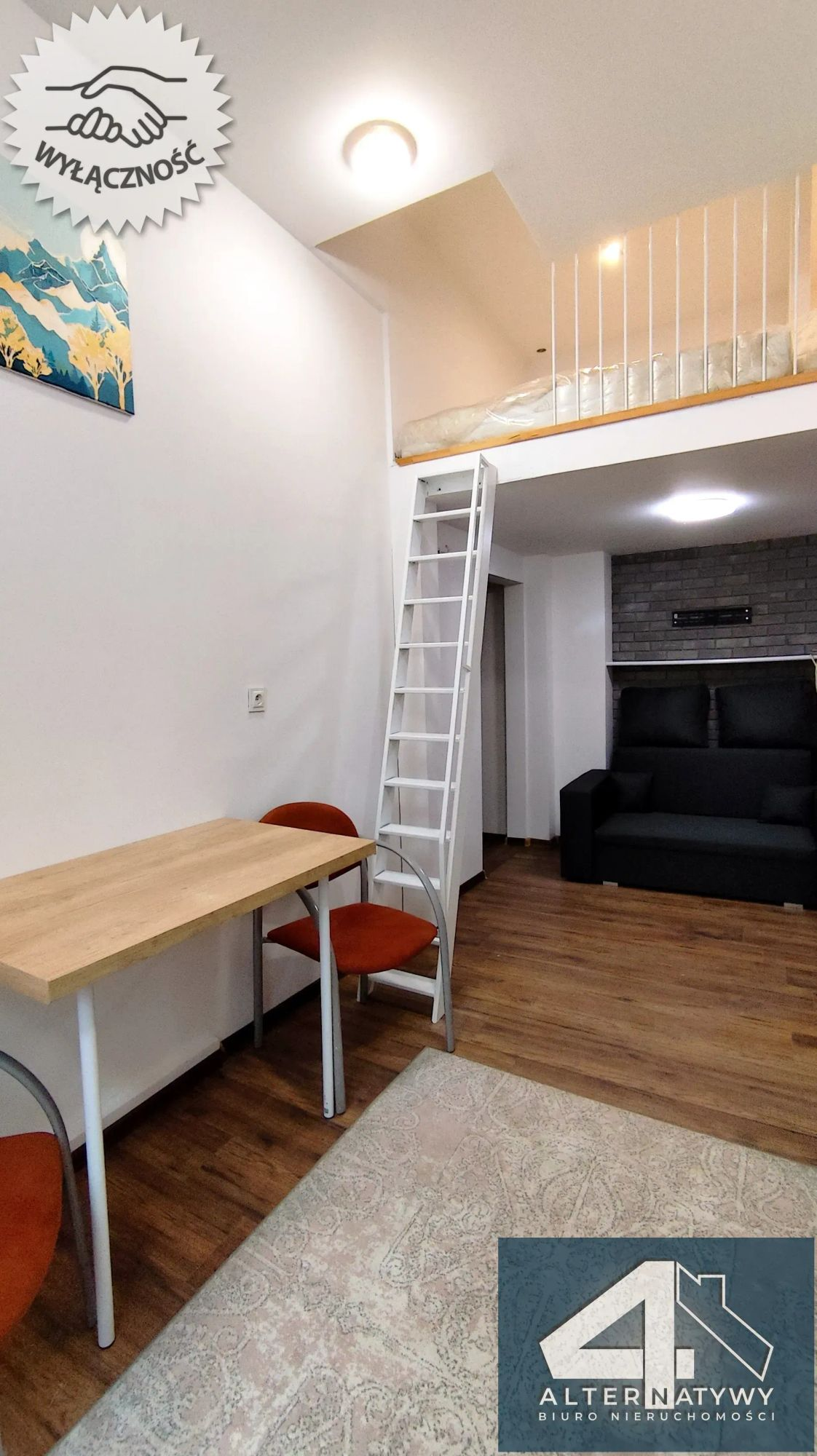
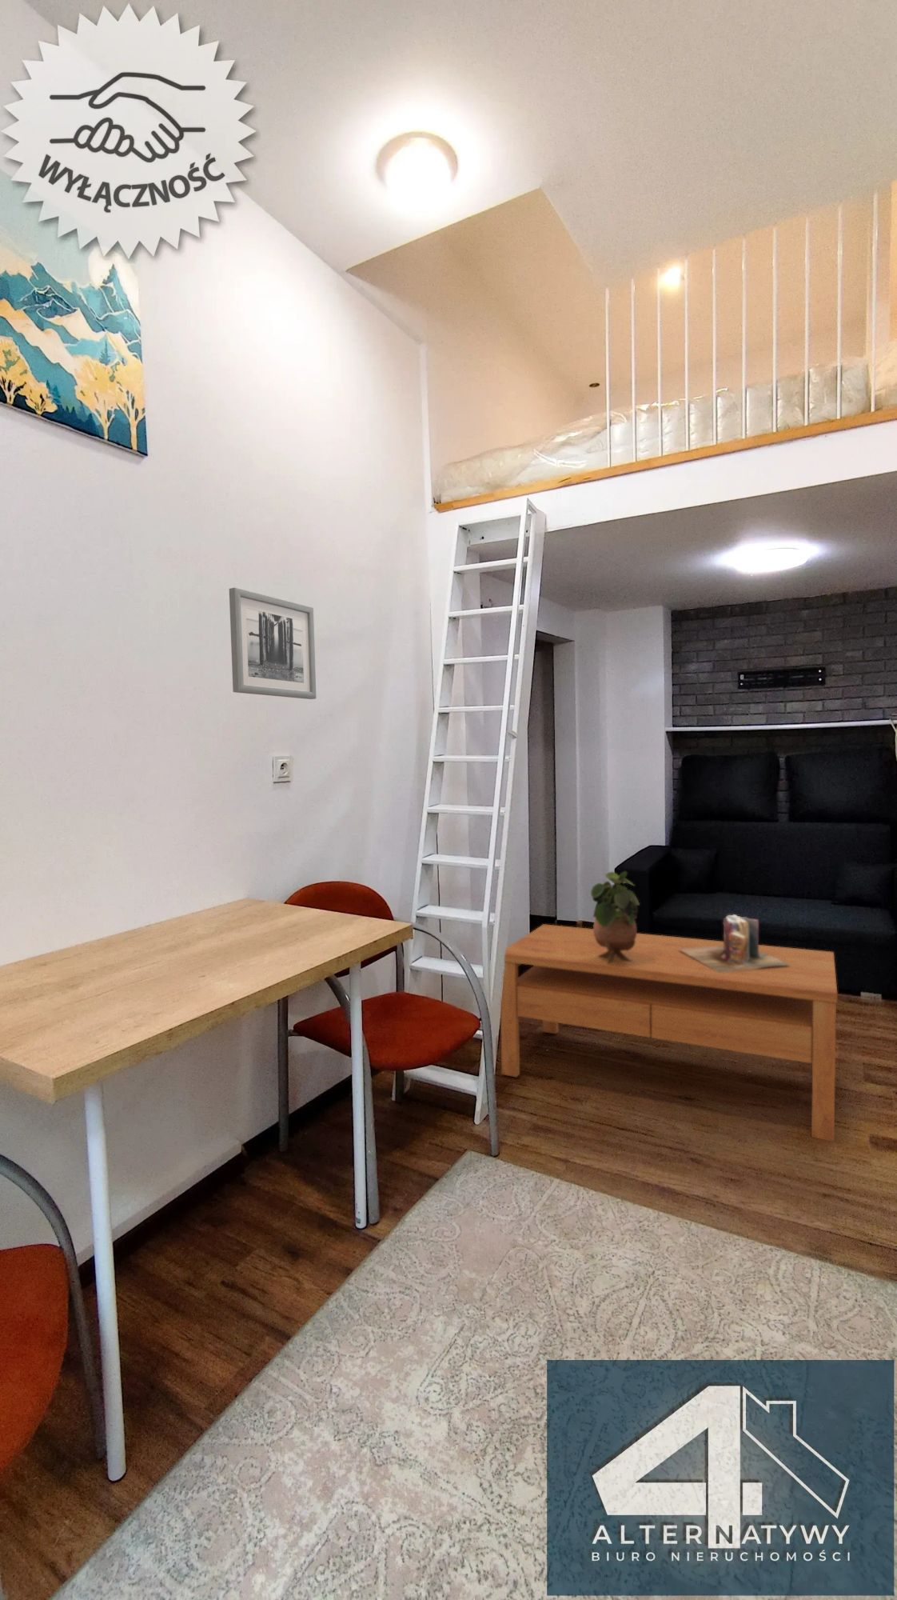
+ coffee table [500,923,838,1143]
+ books [679,913,791,973]
+ potted plant [590,870,640,964]
+ wall art [228,587,316,700]
